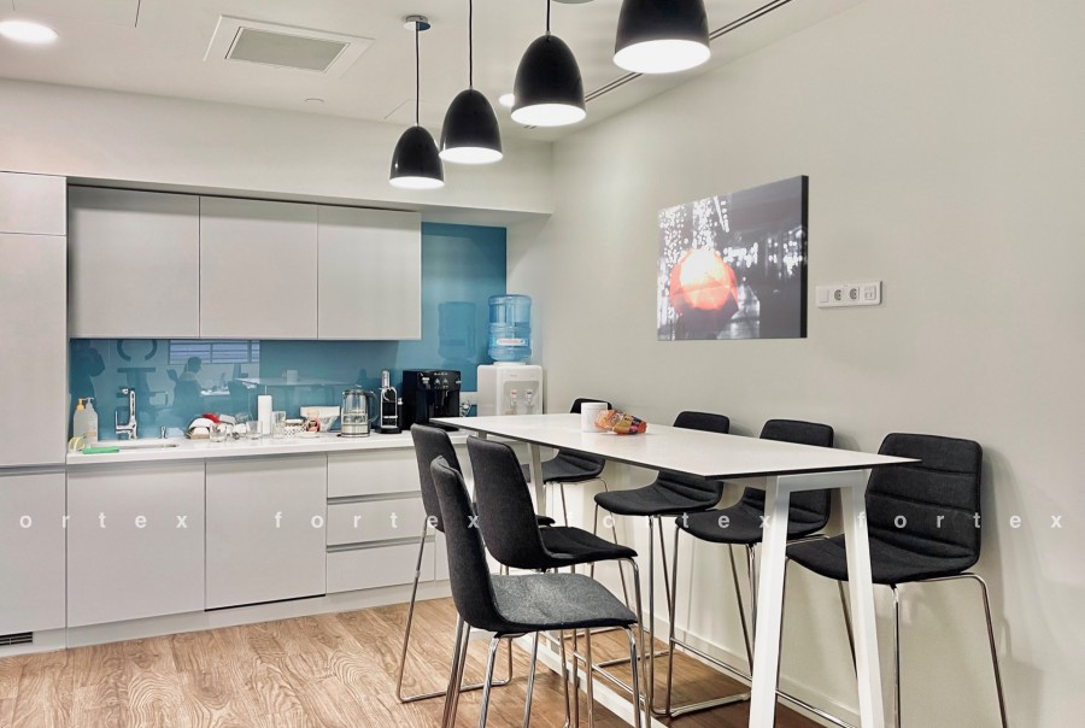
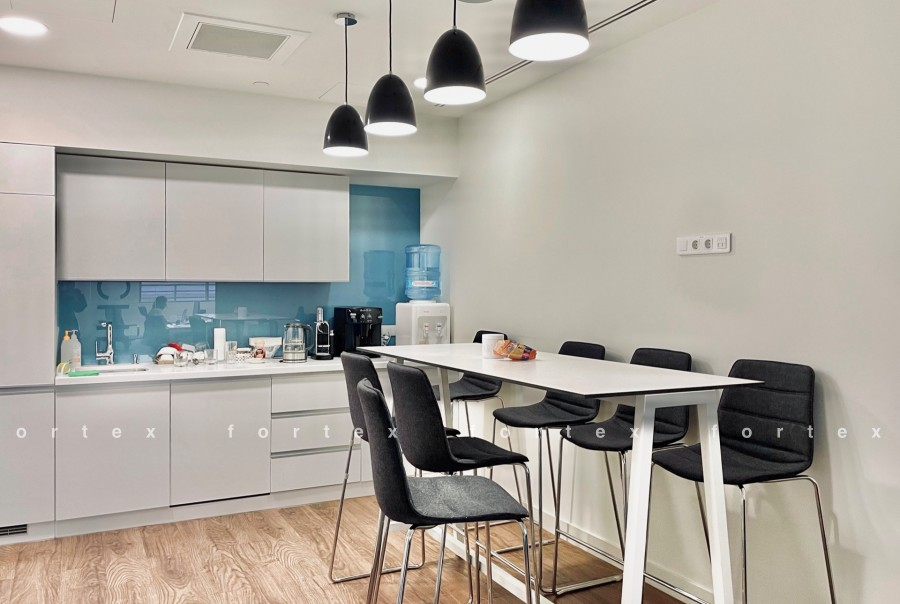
- wall art [656,174,810,342]
